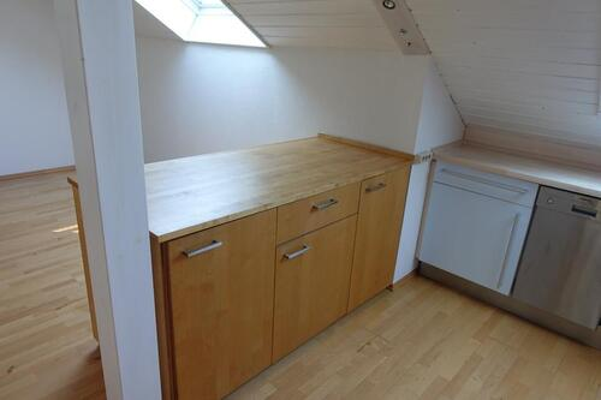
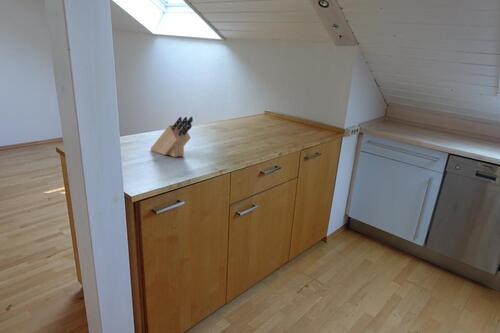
+ knife block [150,116,194,158]
